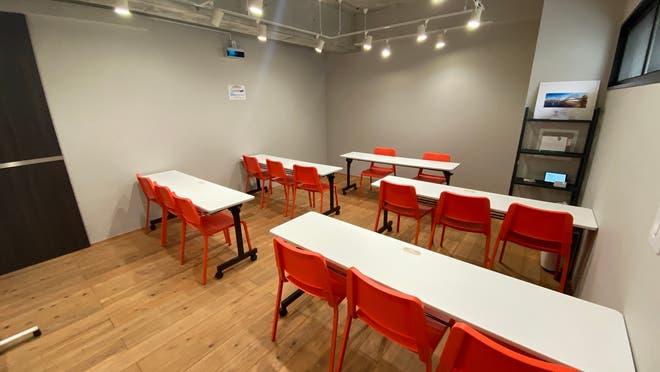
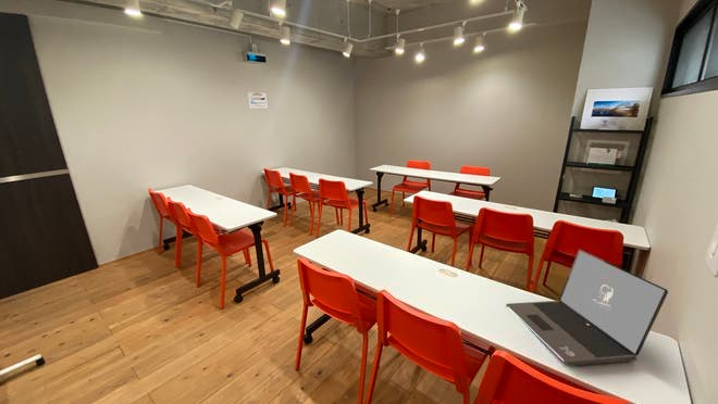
+ laptop [506,249,669,367]
